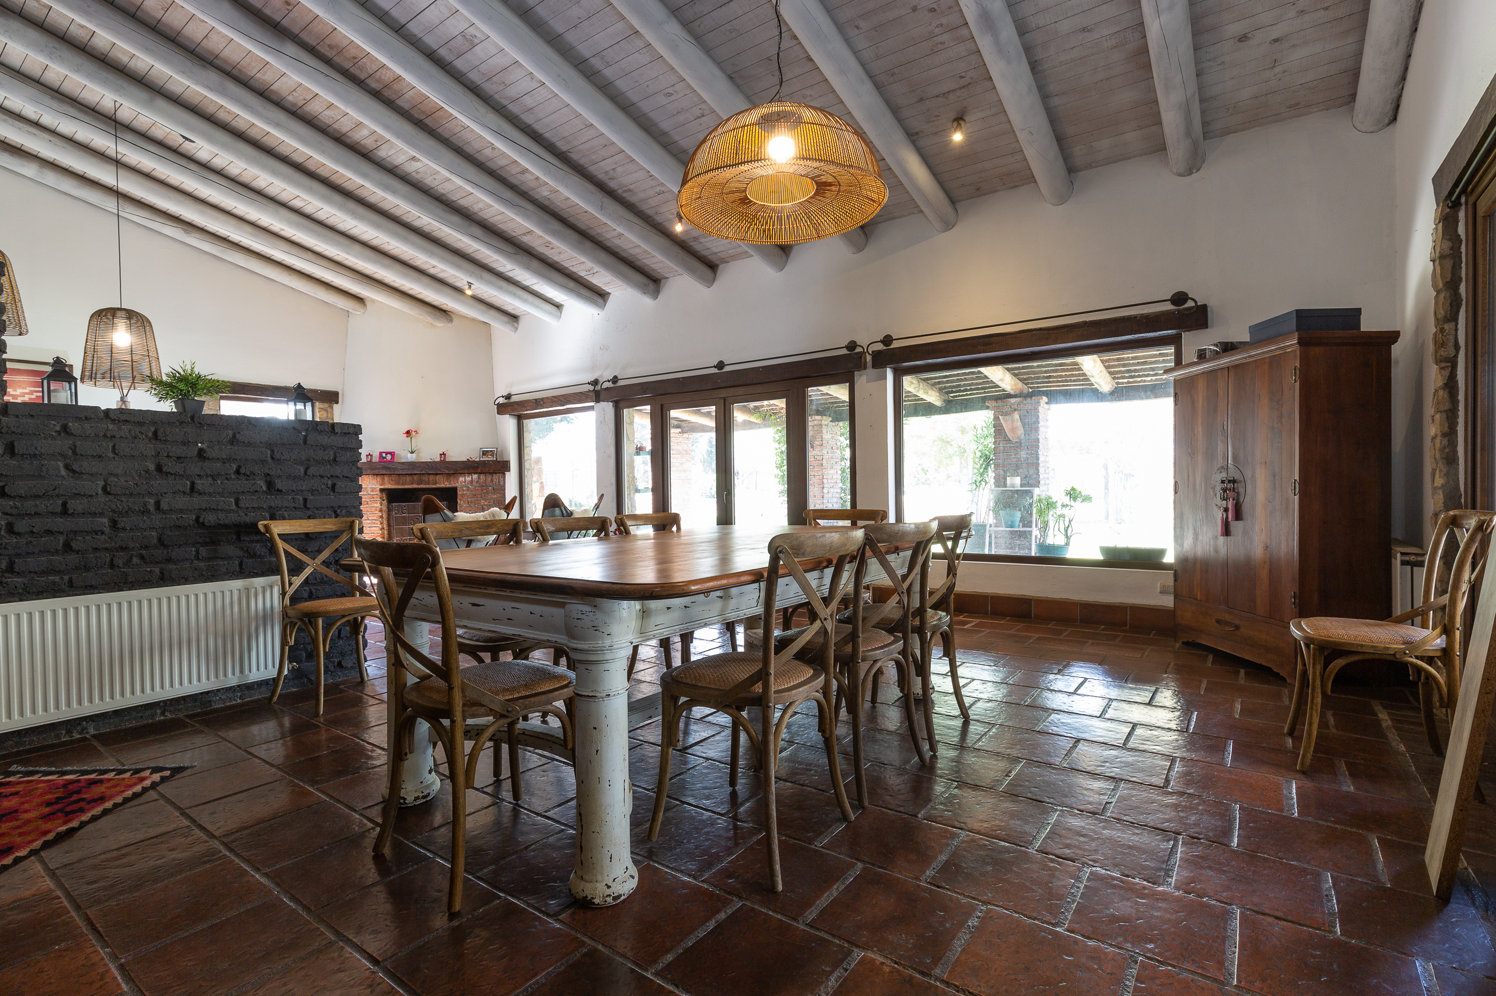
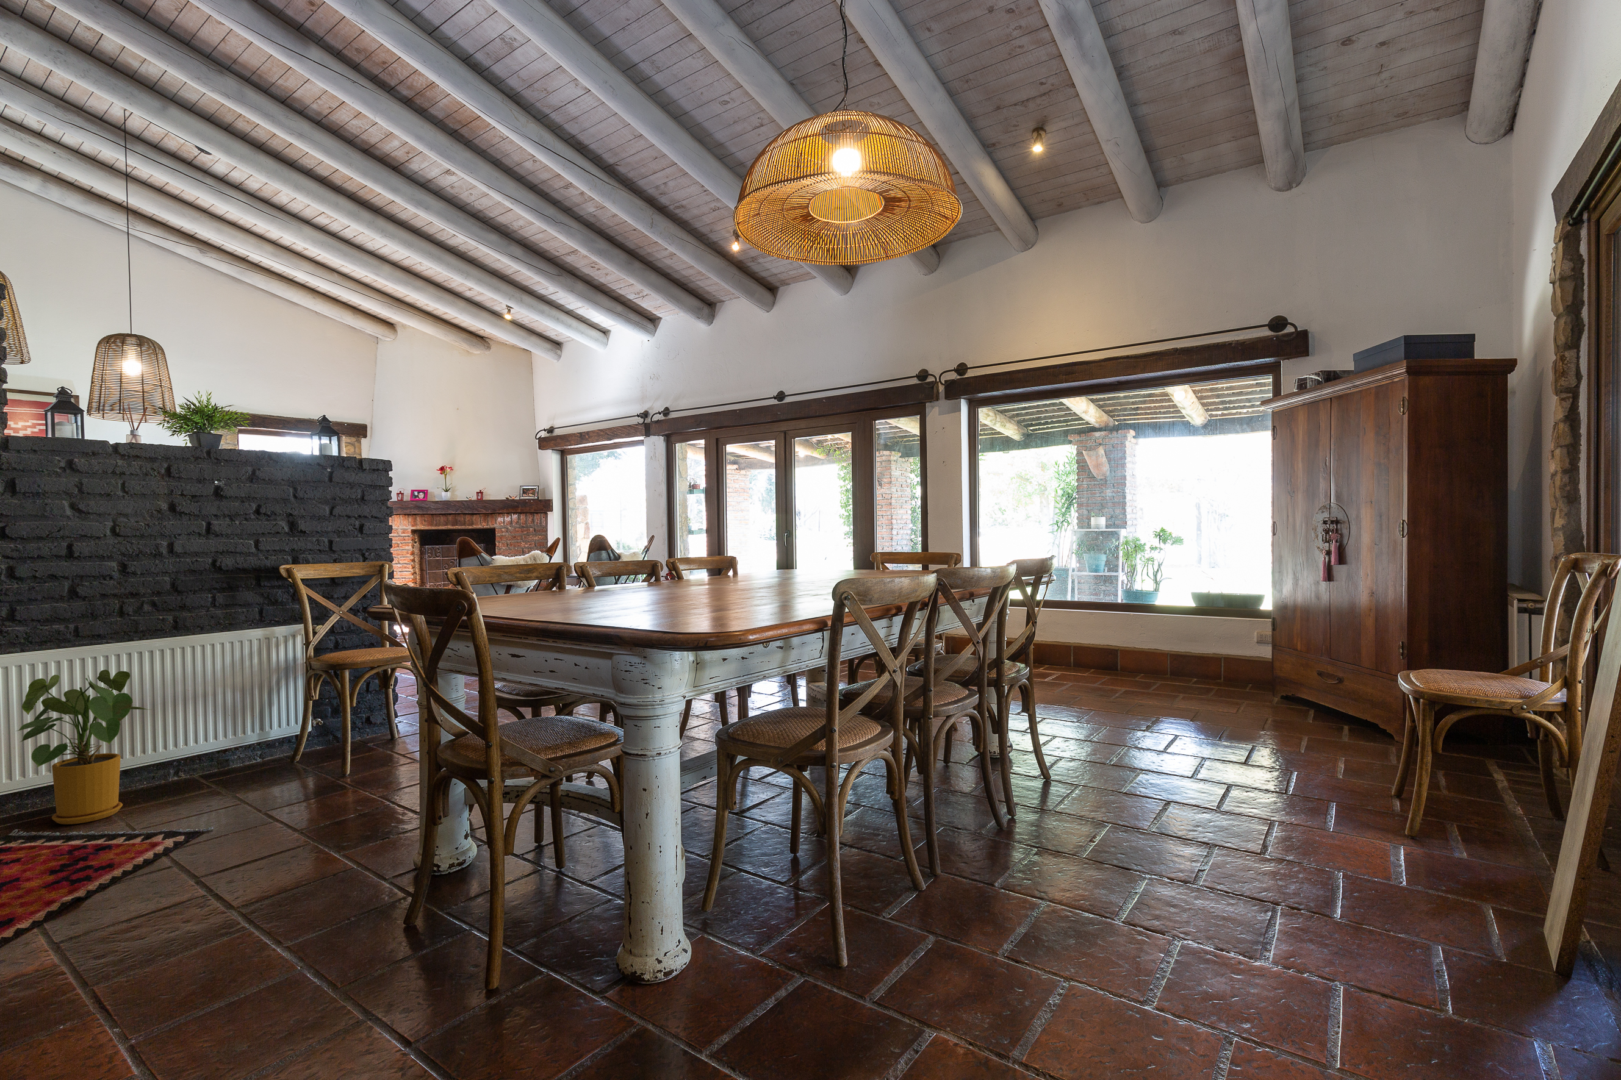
+ house plant [16,669,153,826]
